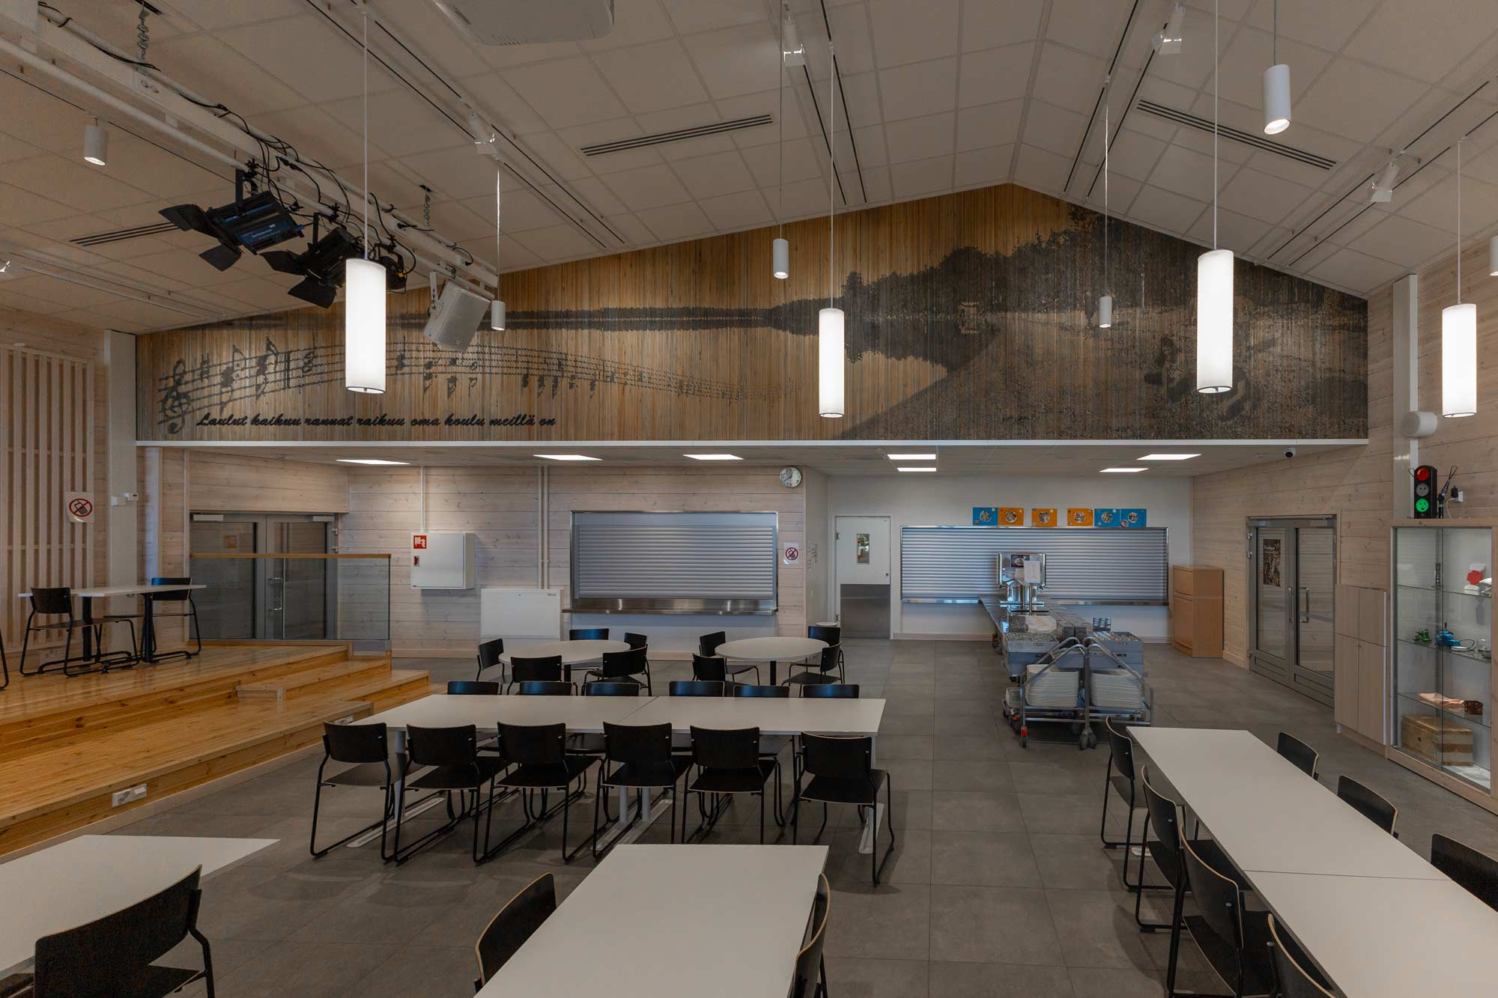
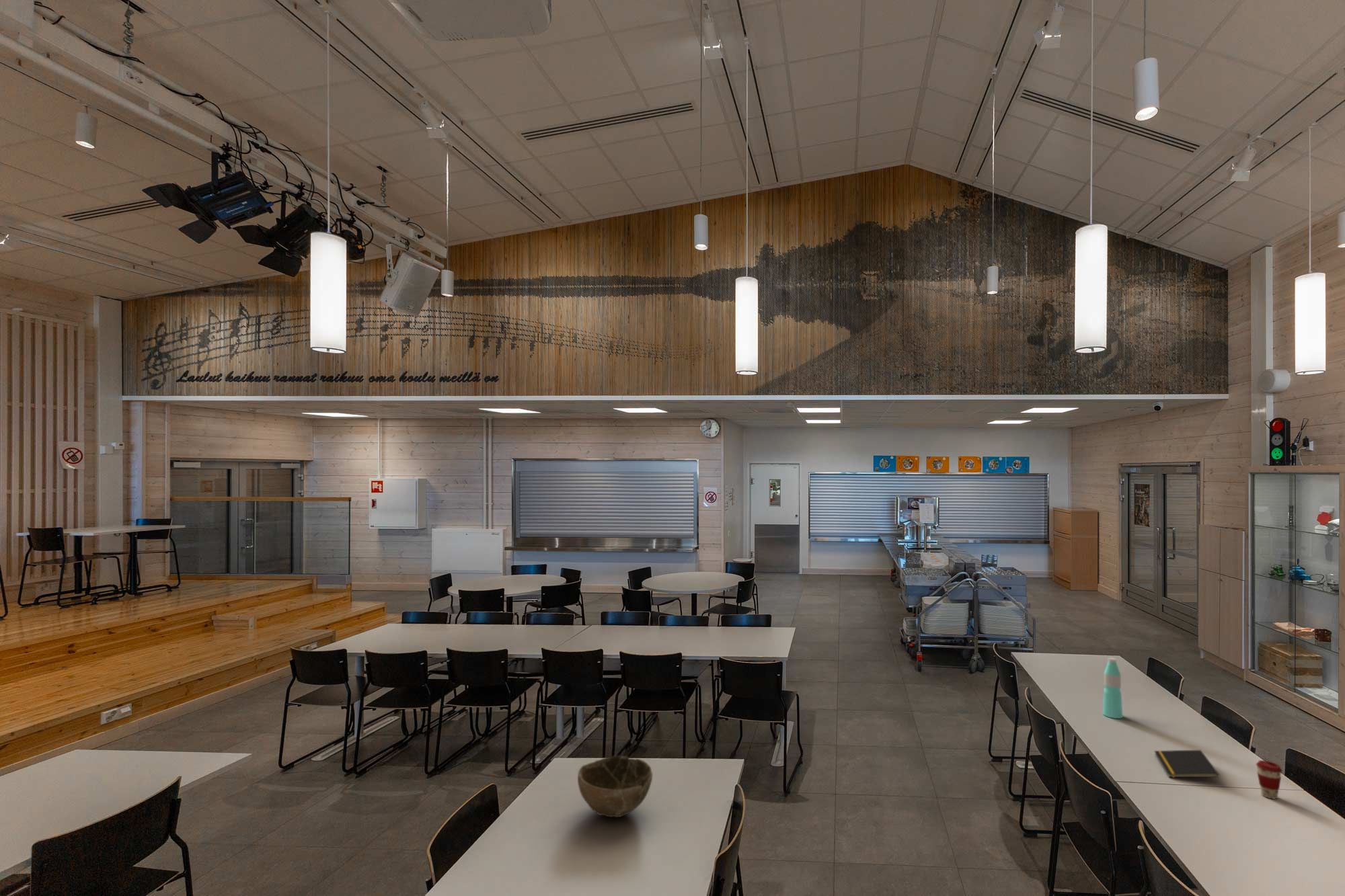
+ bowl [577,755,653,818]
+ notepad [1153,749,1220,778]
+ water bottle [1102,657,1123,719]
+ coffee cup [1256,760,1283,800]
